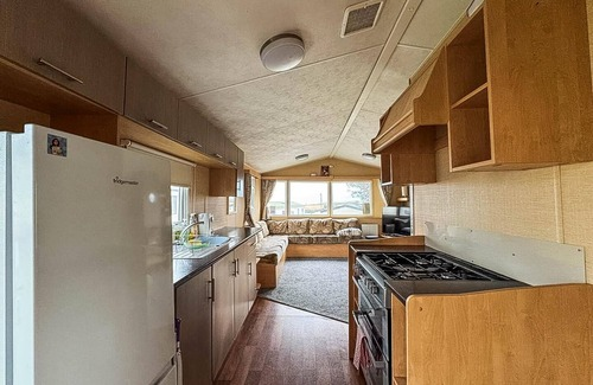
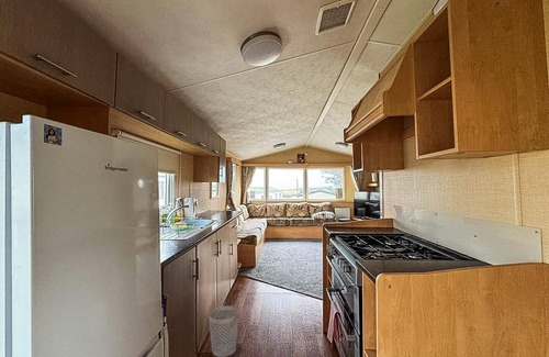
+ wastebasket [208,305,239,357]
